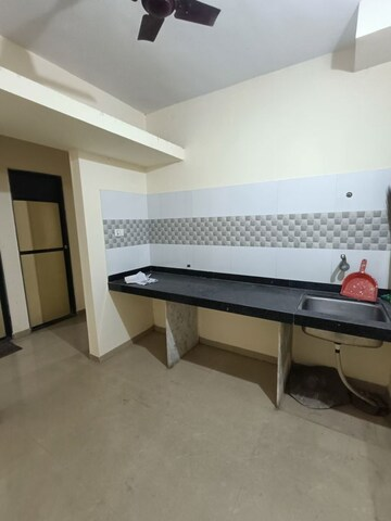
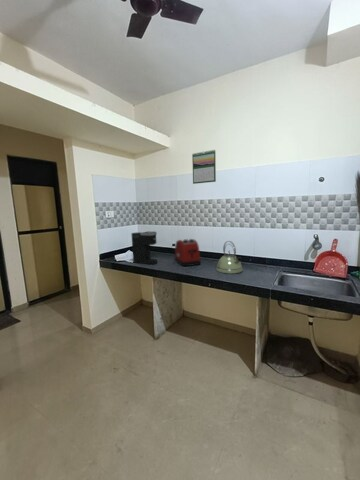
+ toaster [174,238,202,267]
+ kettle [215,240,244,275]
+ coffee maker [130,231,158,265]
+ calendar [191,149,217,185]
